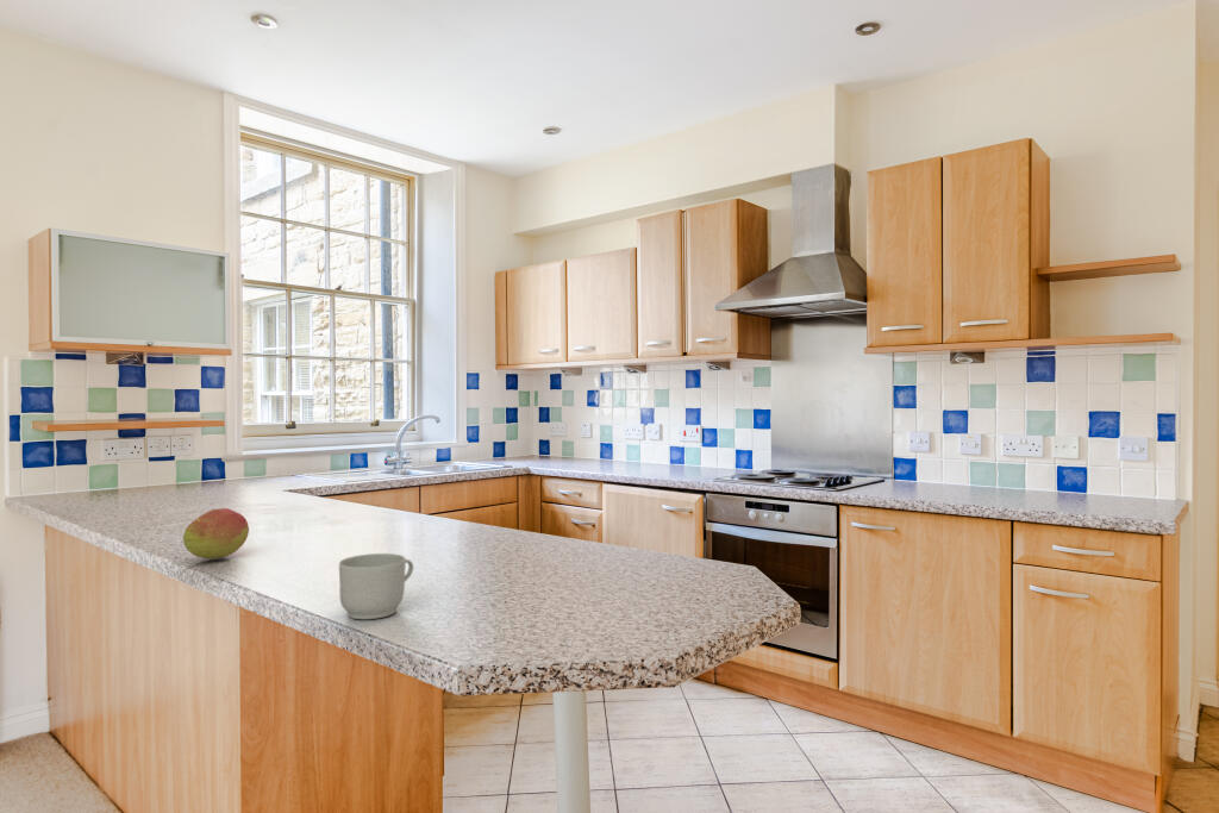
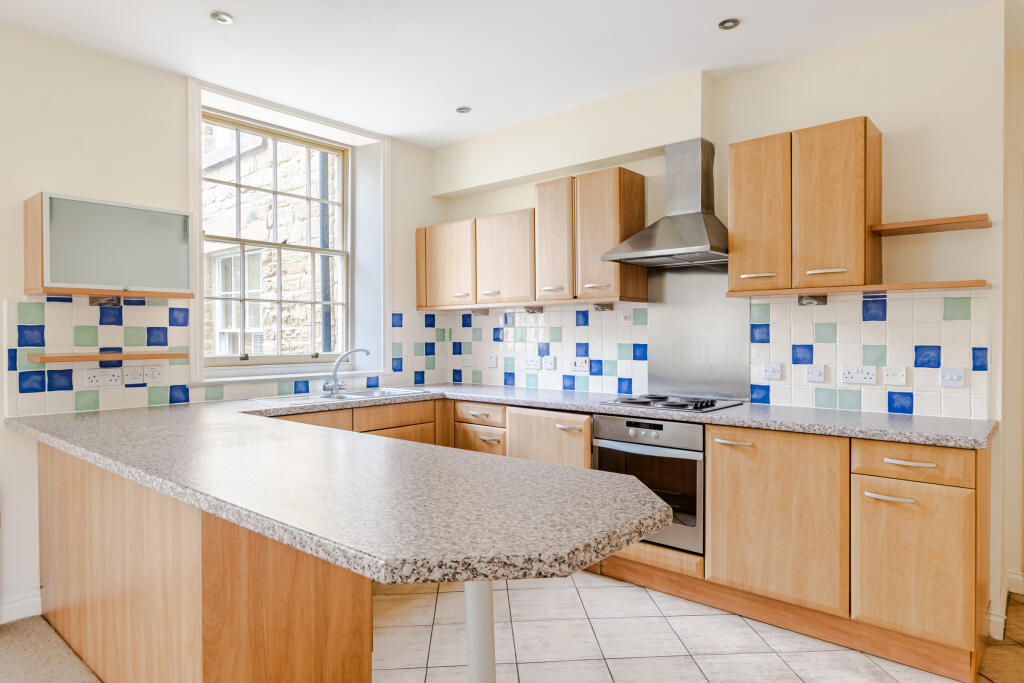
- fruit [182,507,250,559]
- mug [338,552,414,620]
